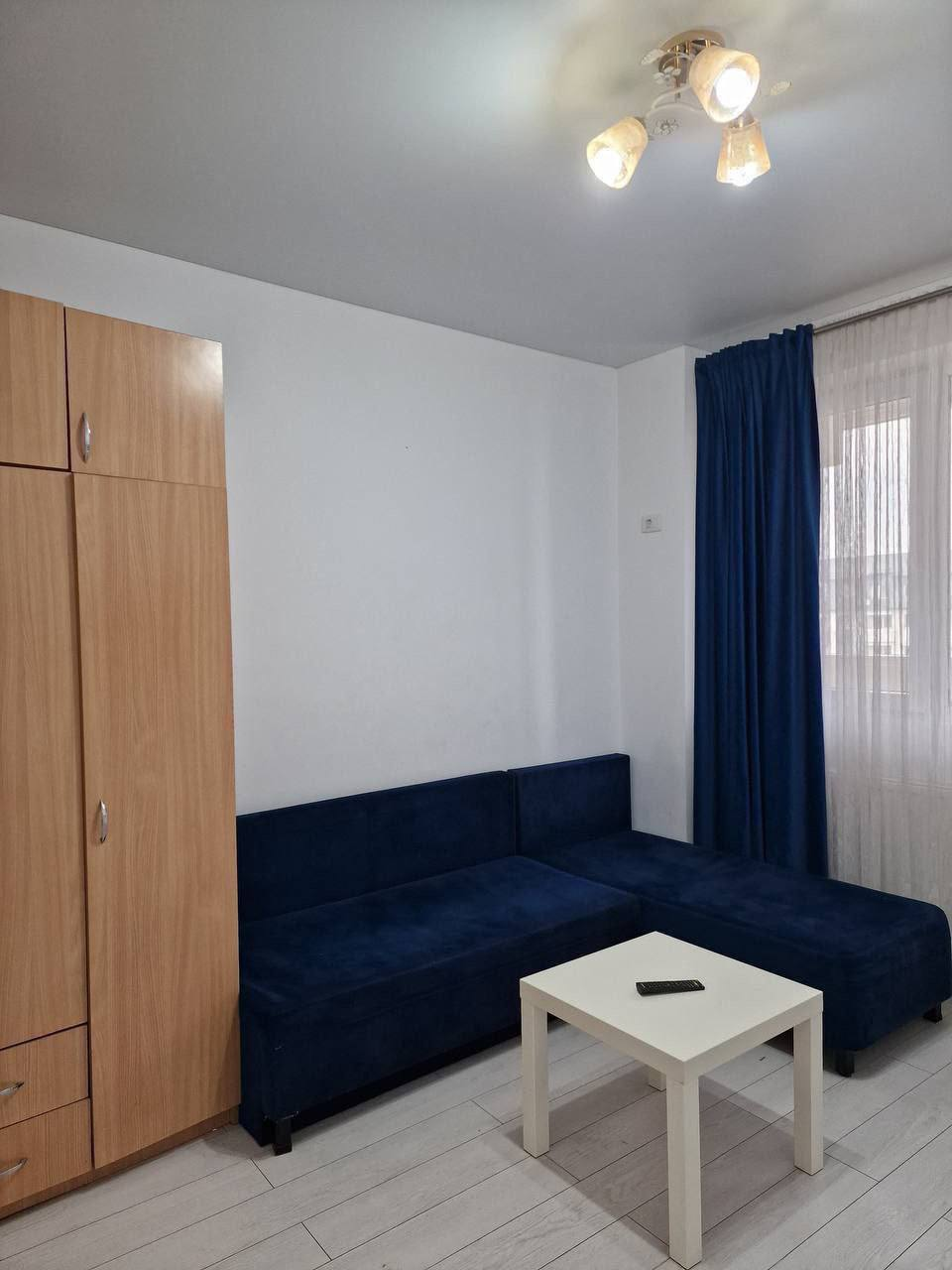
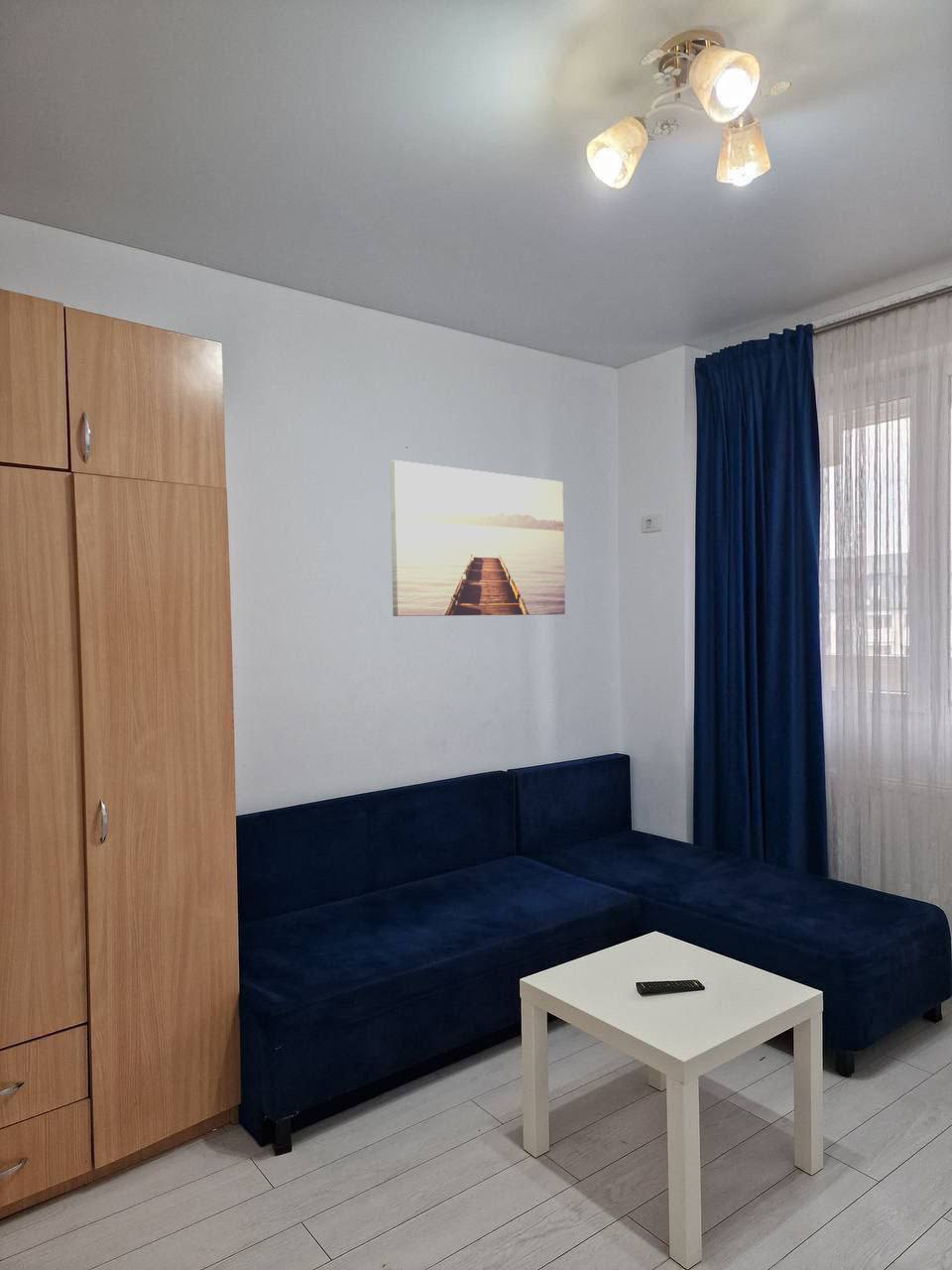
+ wall art [389,459,566,617]
